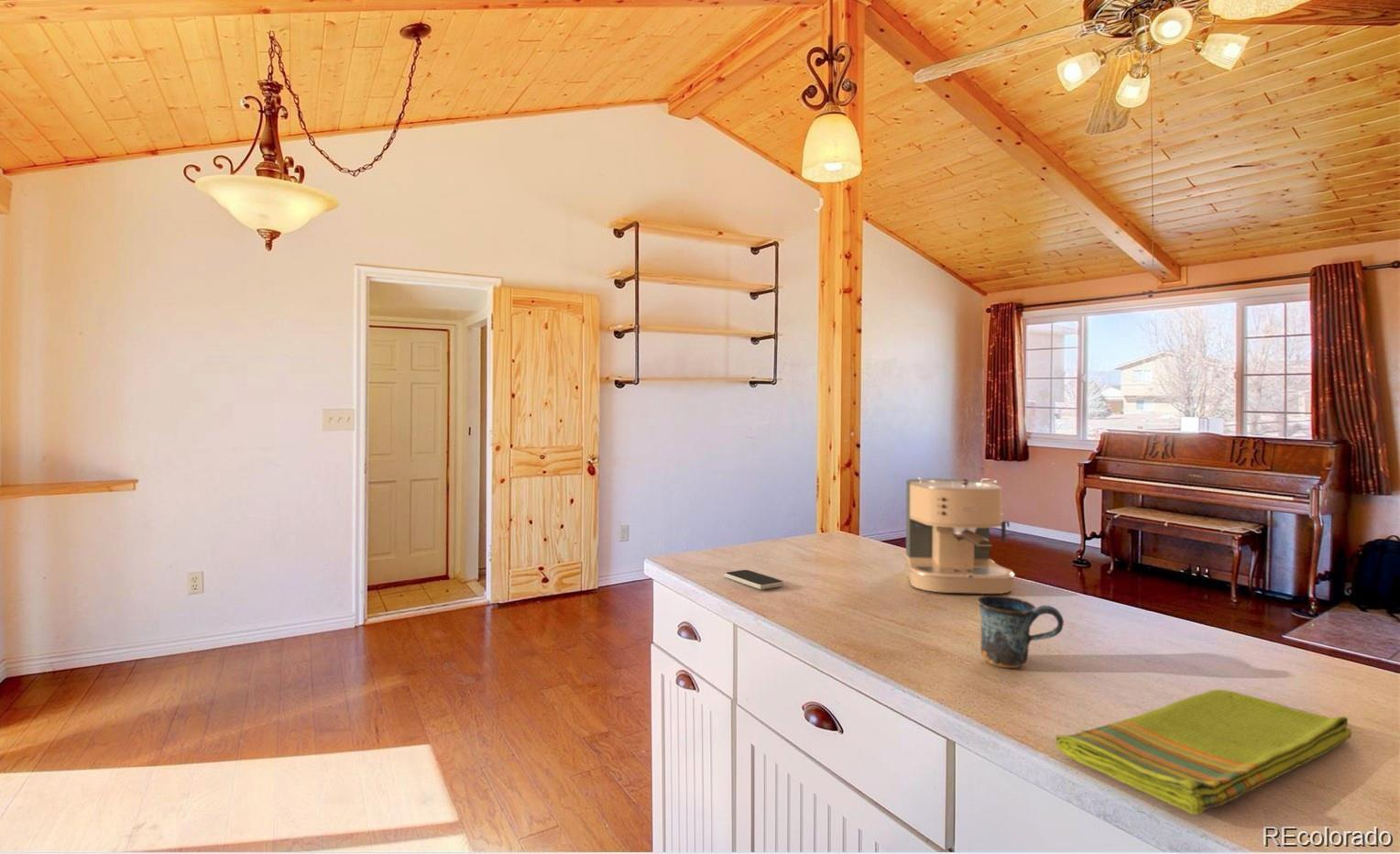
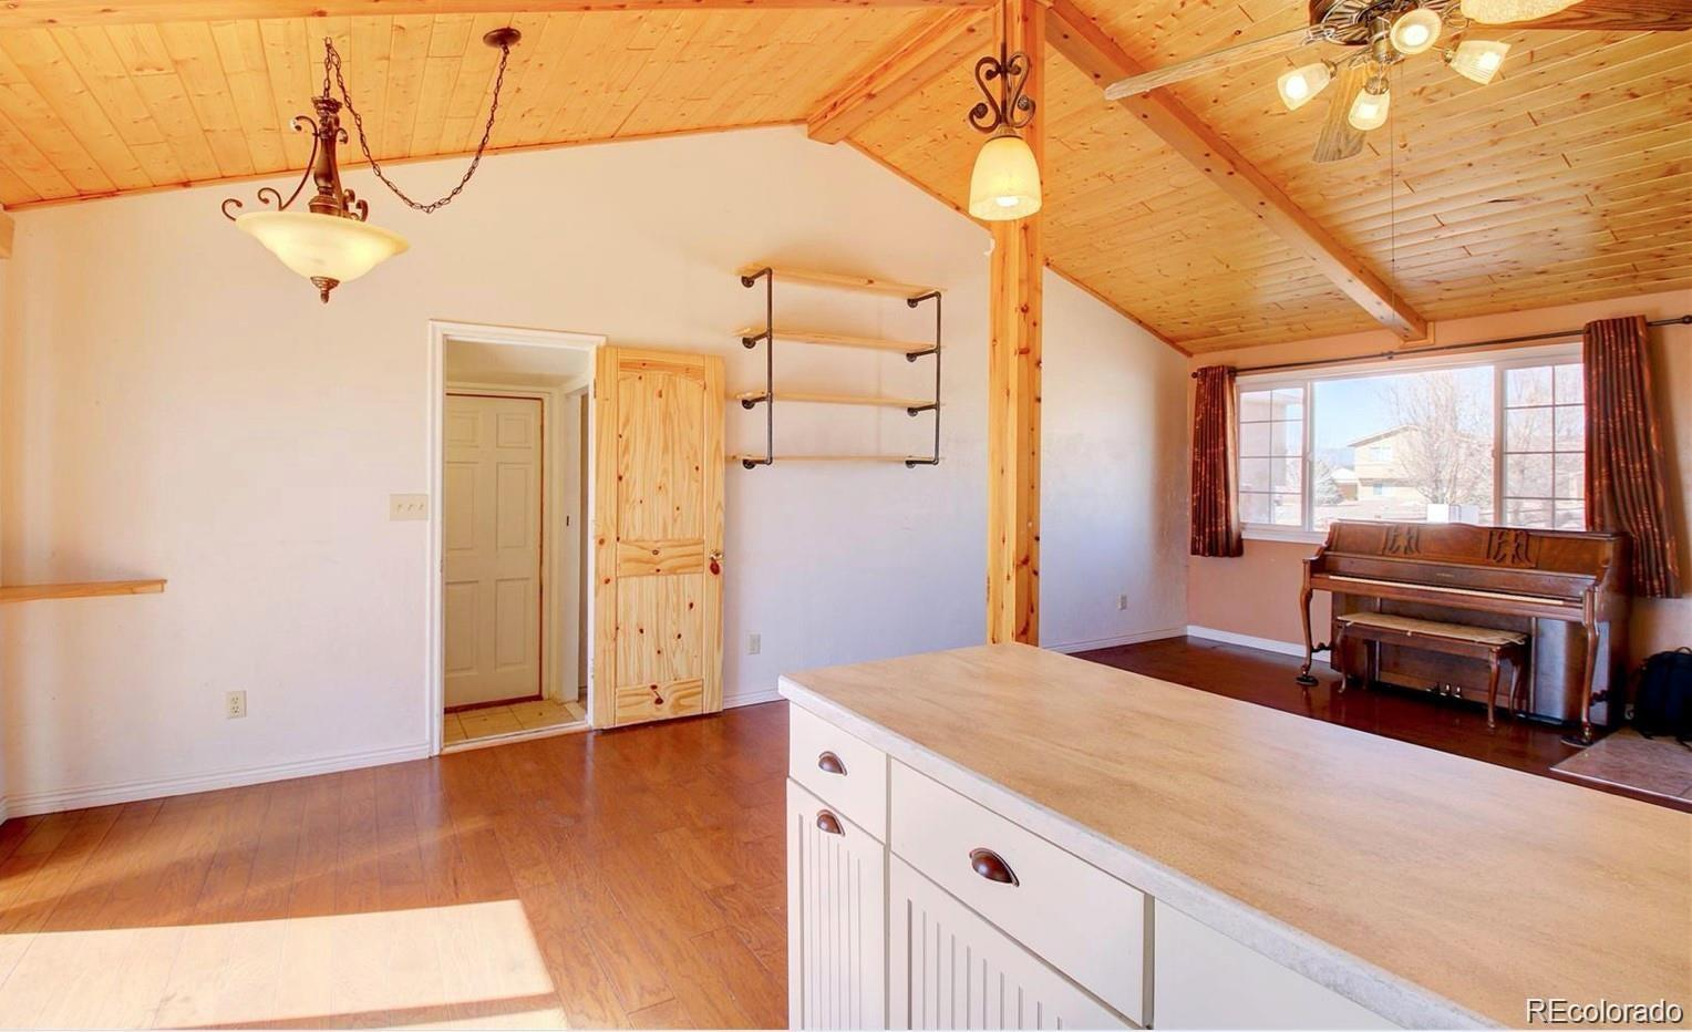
- coffee maker [902,476,1016,595]
- mug [976,595,1065,669]
- smartphone [724,569,784,590]
- dish towel [1055,688,1352,816]
